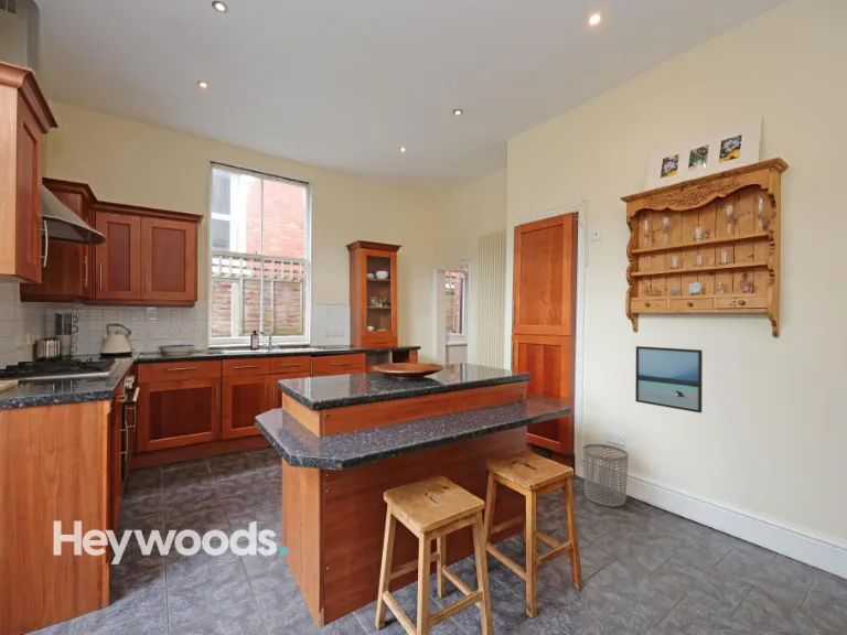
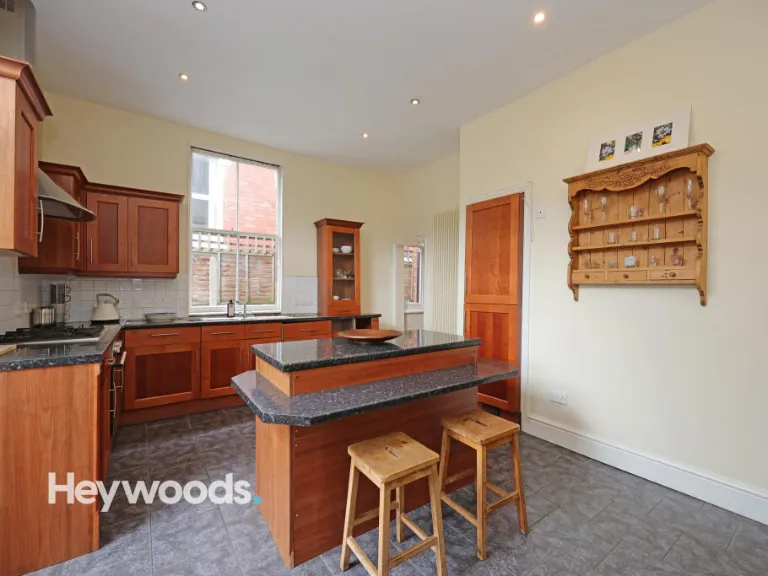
- waste bin [582,443,630,508]
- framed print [634,345,704,413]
